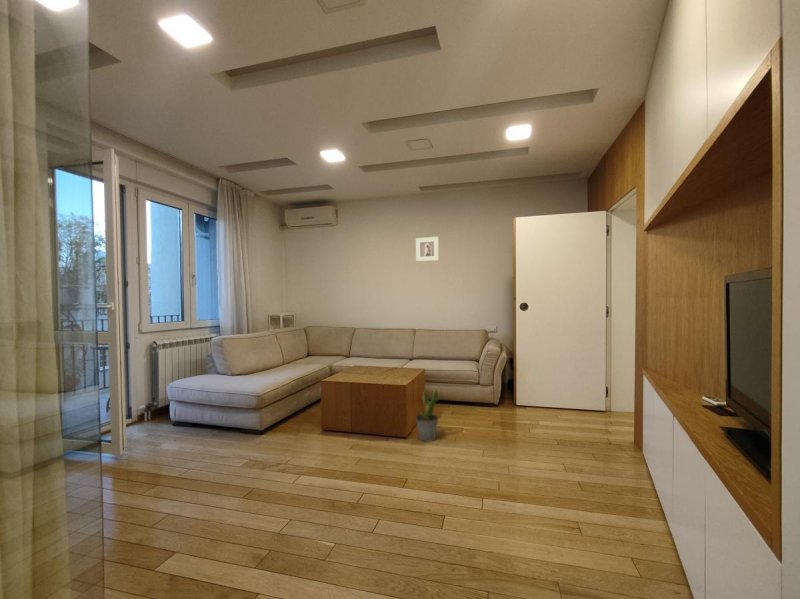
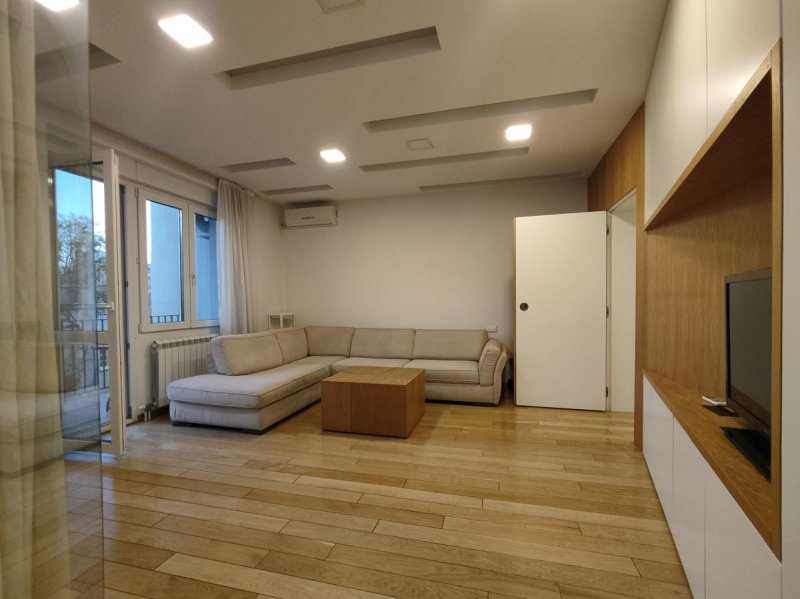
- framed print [415,236,440,262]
- potted plant [415,387,439,443]
